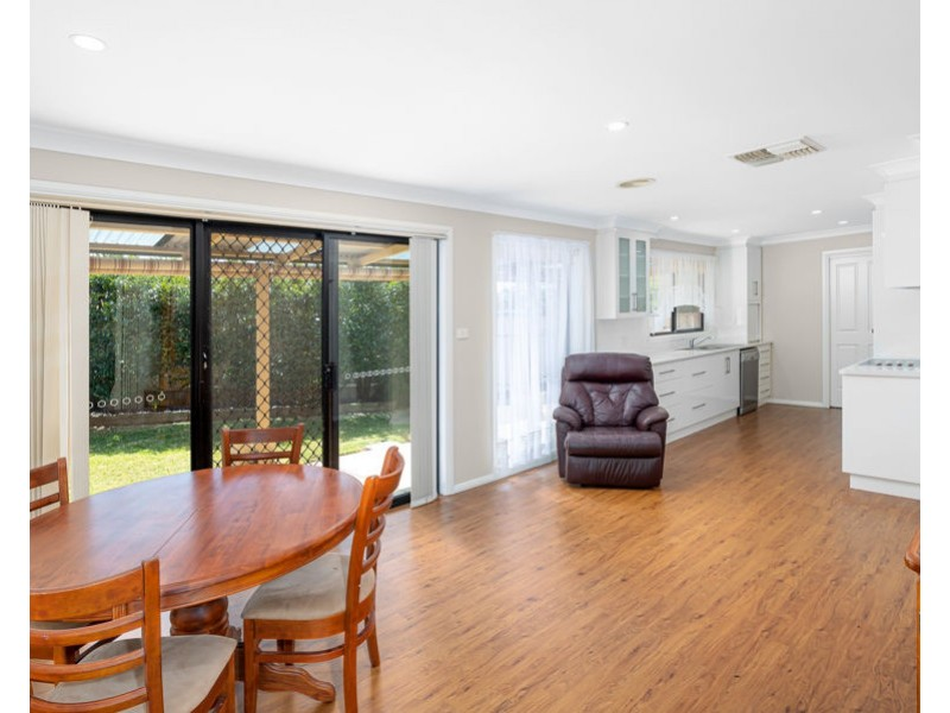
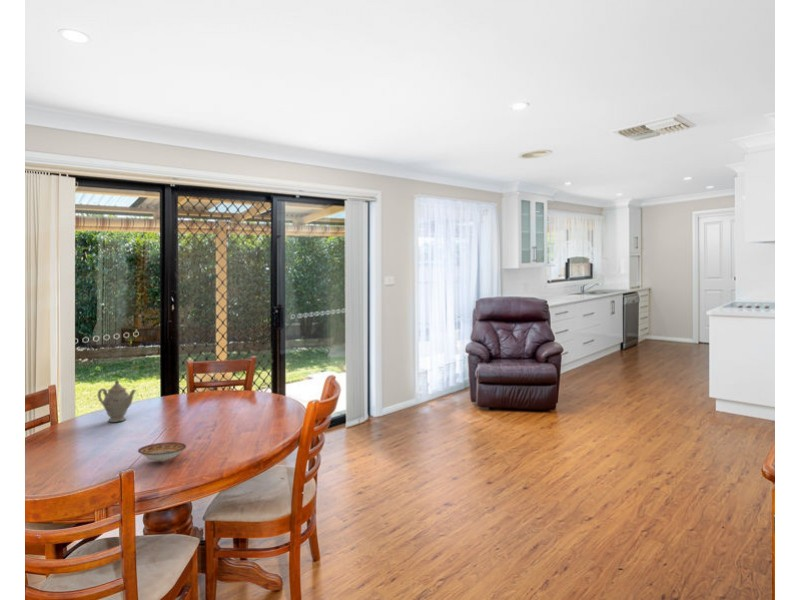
+ chinaware [97,378,138,423]
+ bowl [137,441,187,462]
